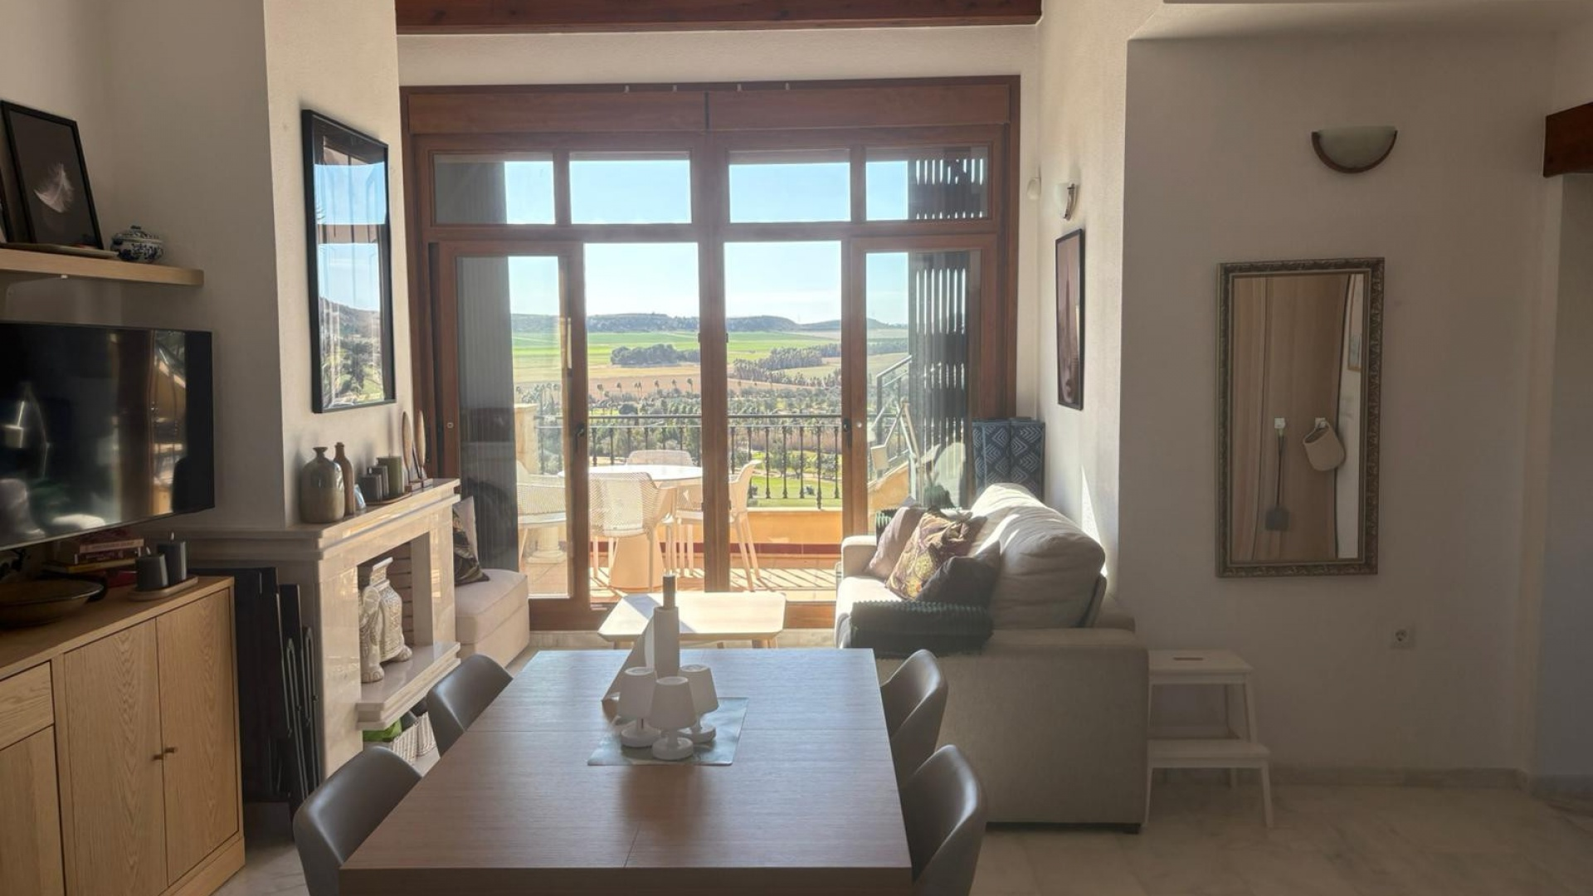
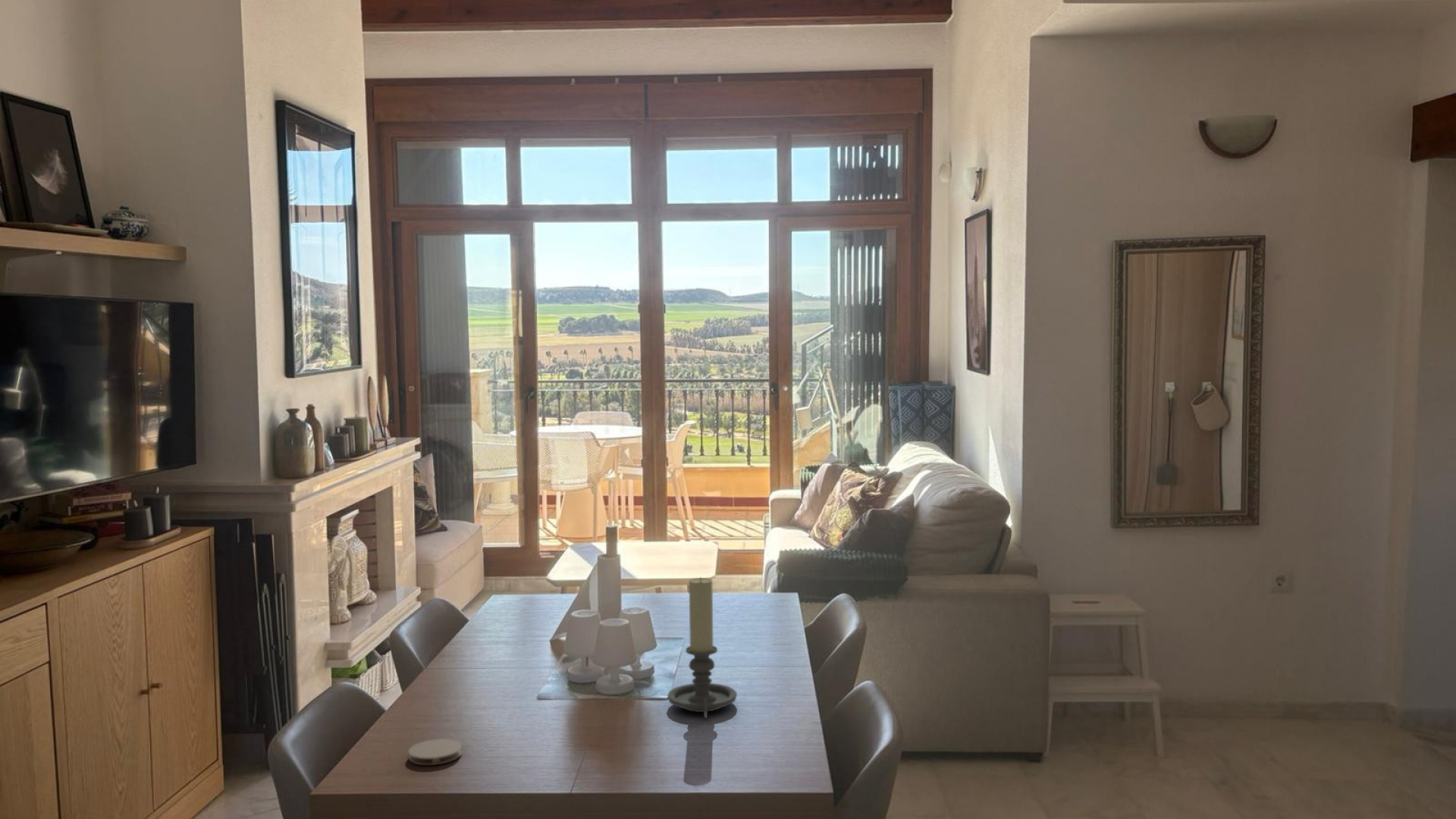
+ candle holder [667,576,738,720]
+ coaster [408,738,463,766]
